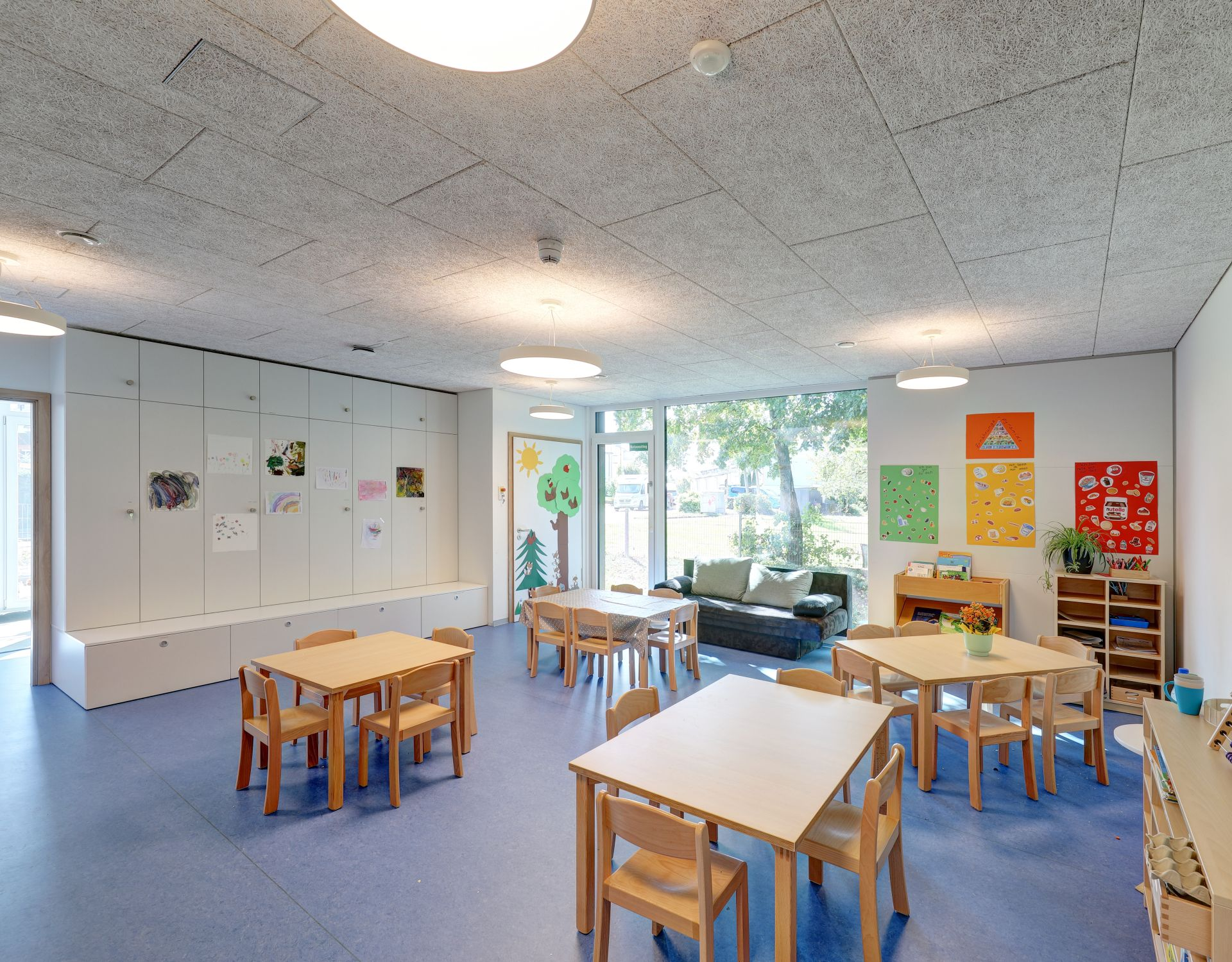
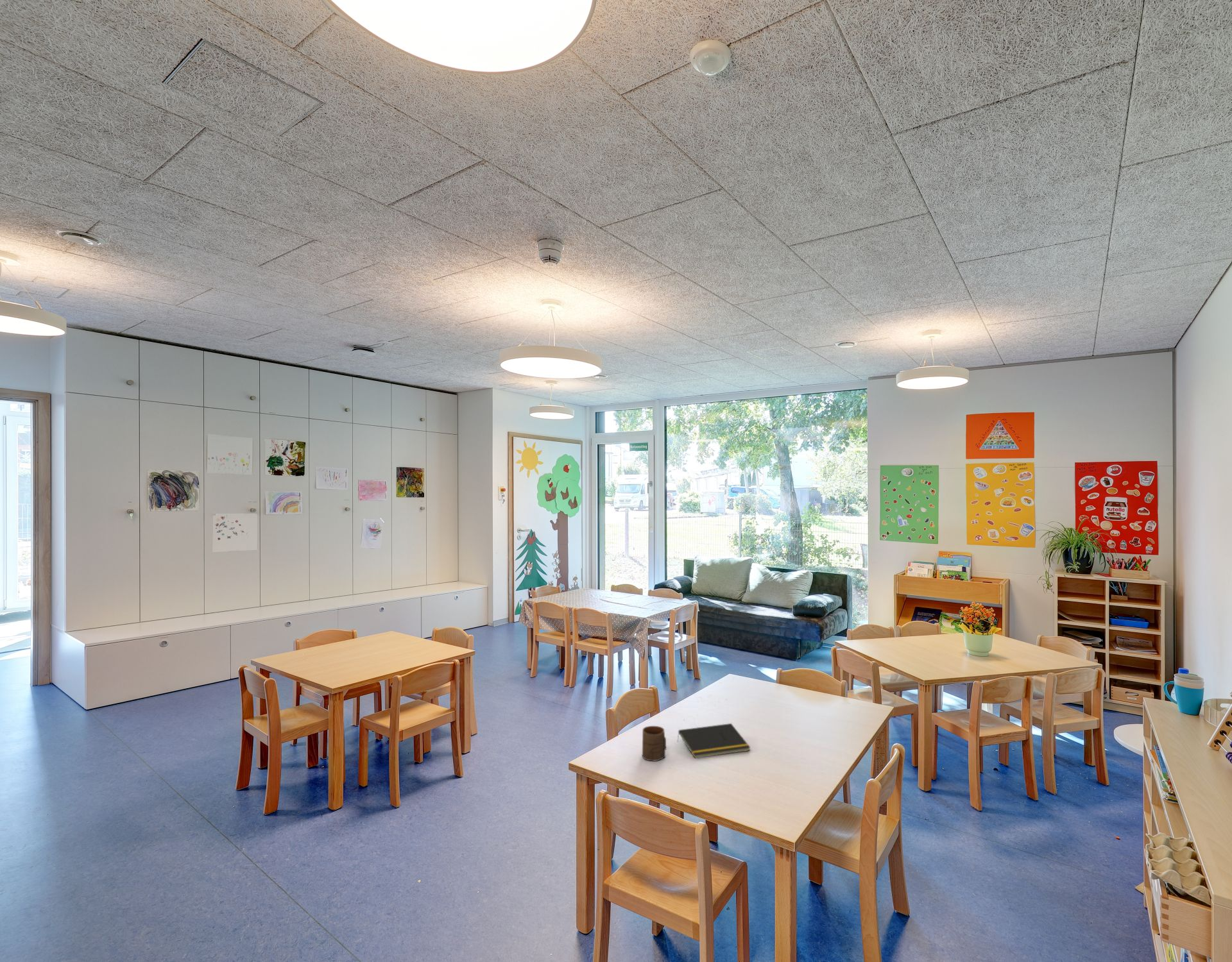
+ cup [642,725,667,762]
+ notepad [676,723,751,759]
